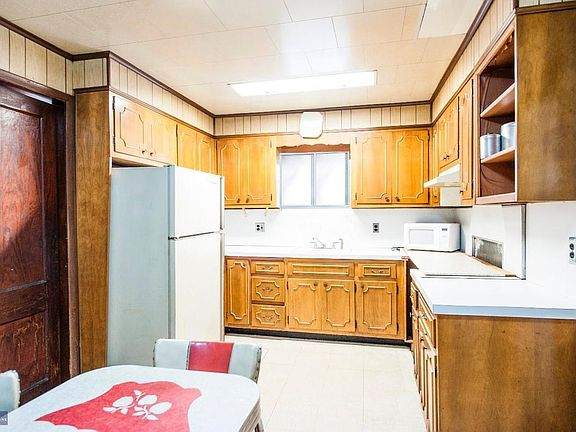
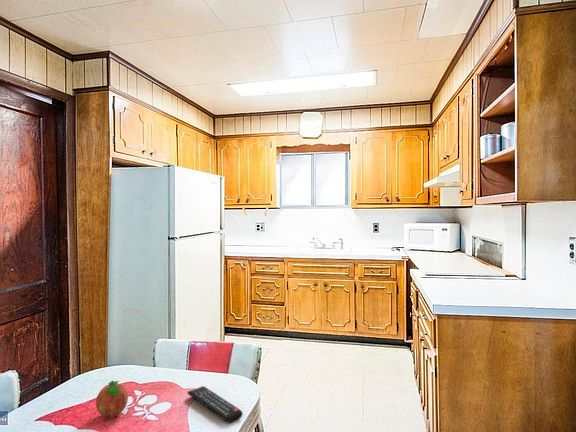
+ remote control [186,385,244,425]
+ fruit [95,380,129,418]
